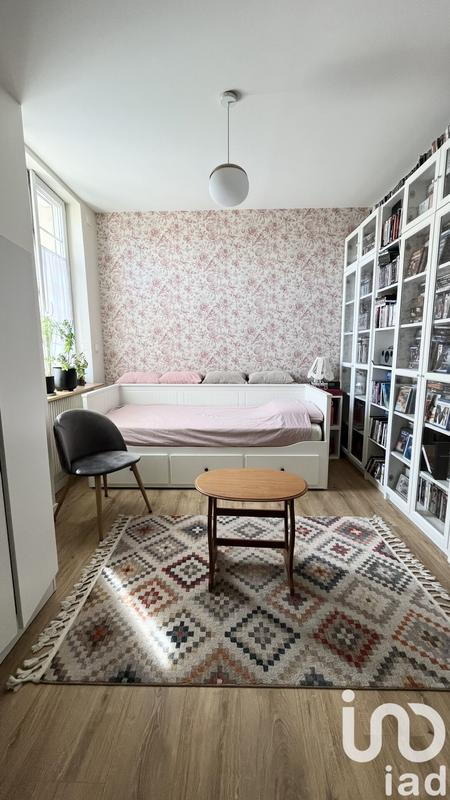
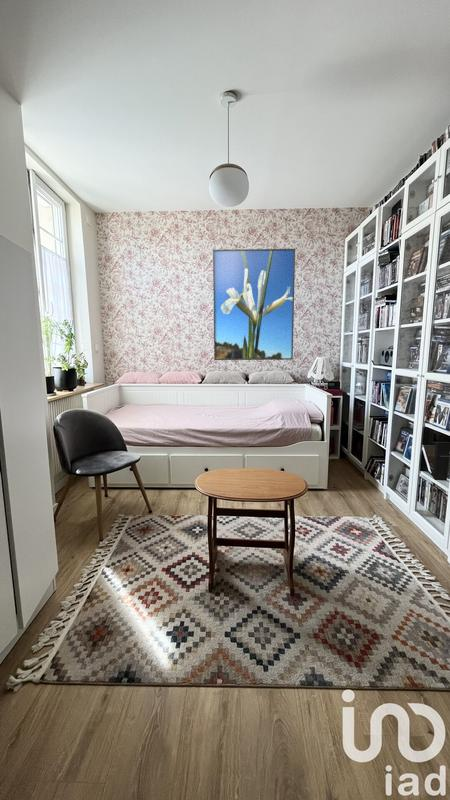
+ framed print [212,248,296,361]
